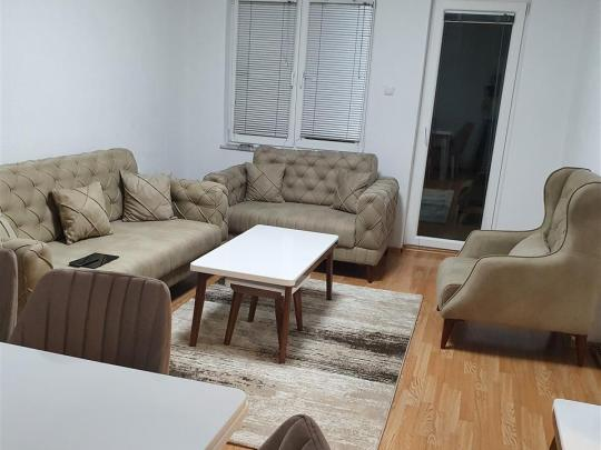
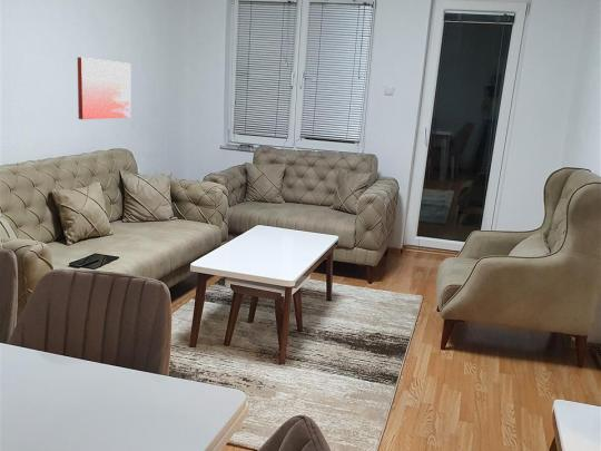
+ wall art [77,56,131,120]
